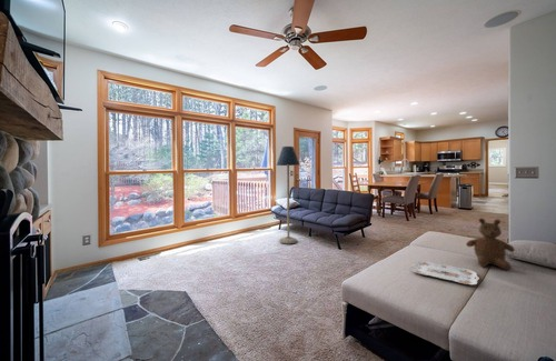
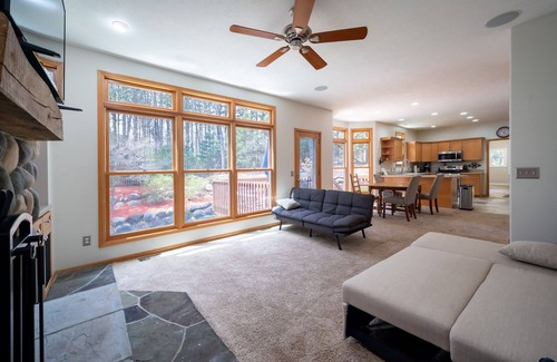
- teddy bear [465,218,516,271]
- serving tray [410,260,480,285]
- floor lamp [276,146,300,245]
